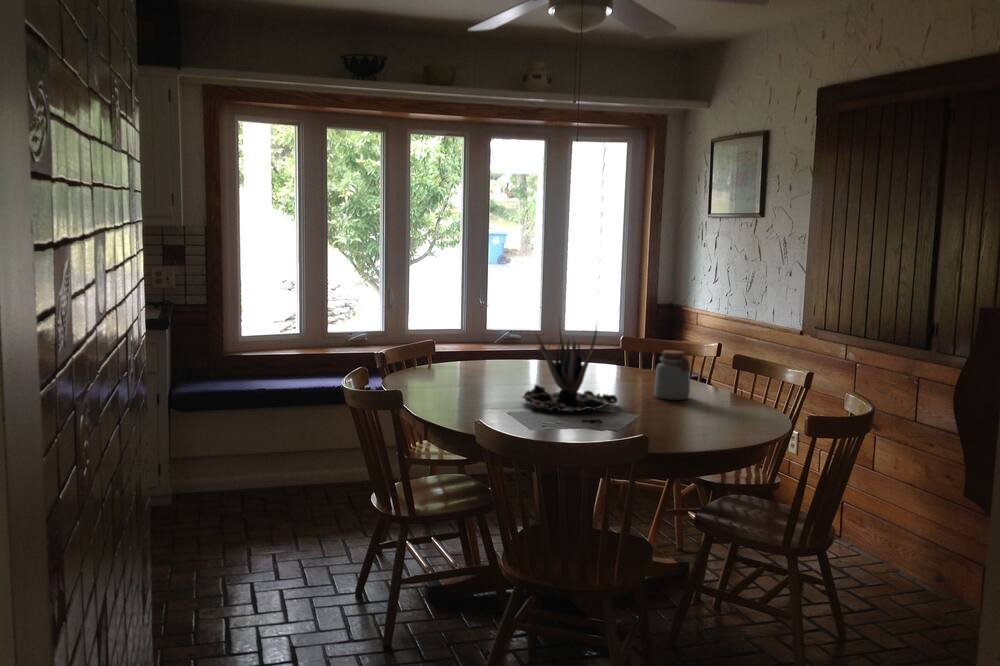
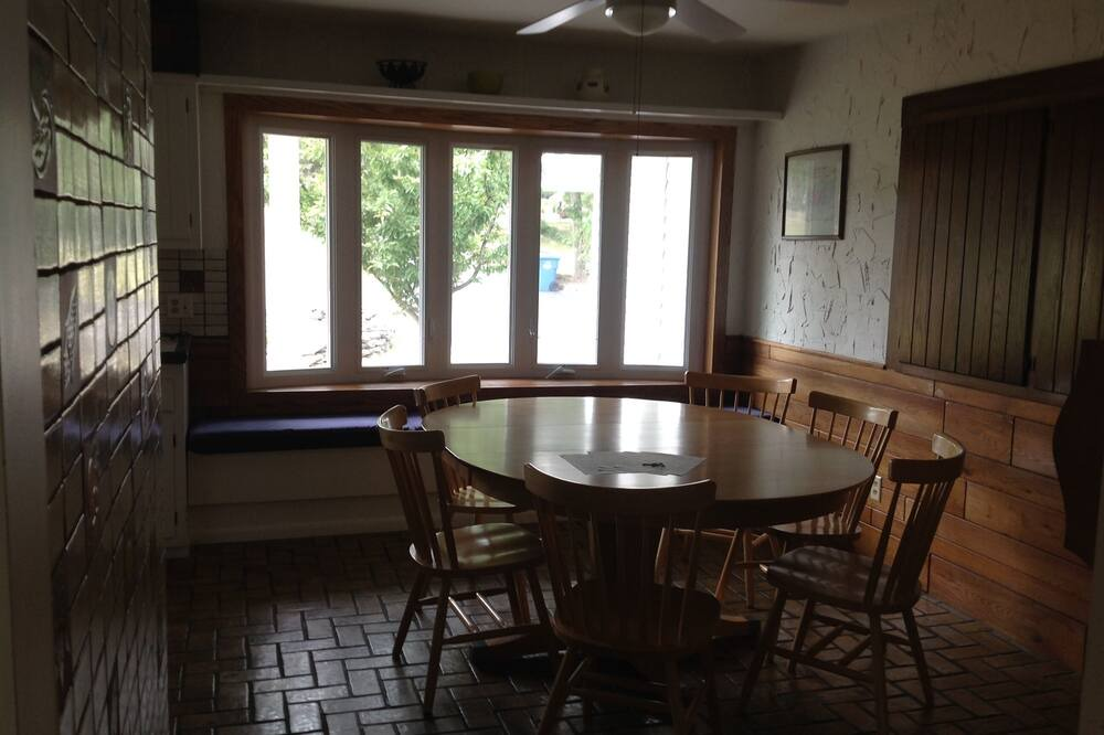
- jar [653,349,691,401]
- plant [521,317,619,413]
